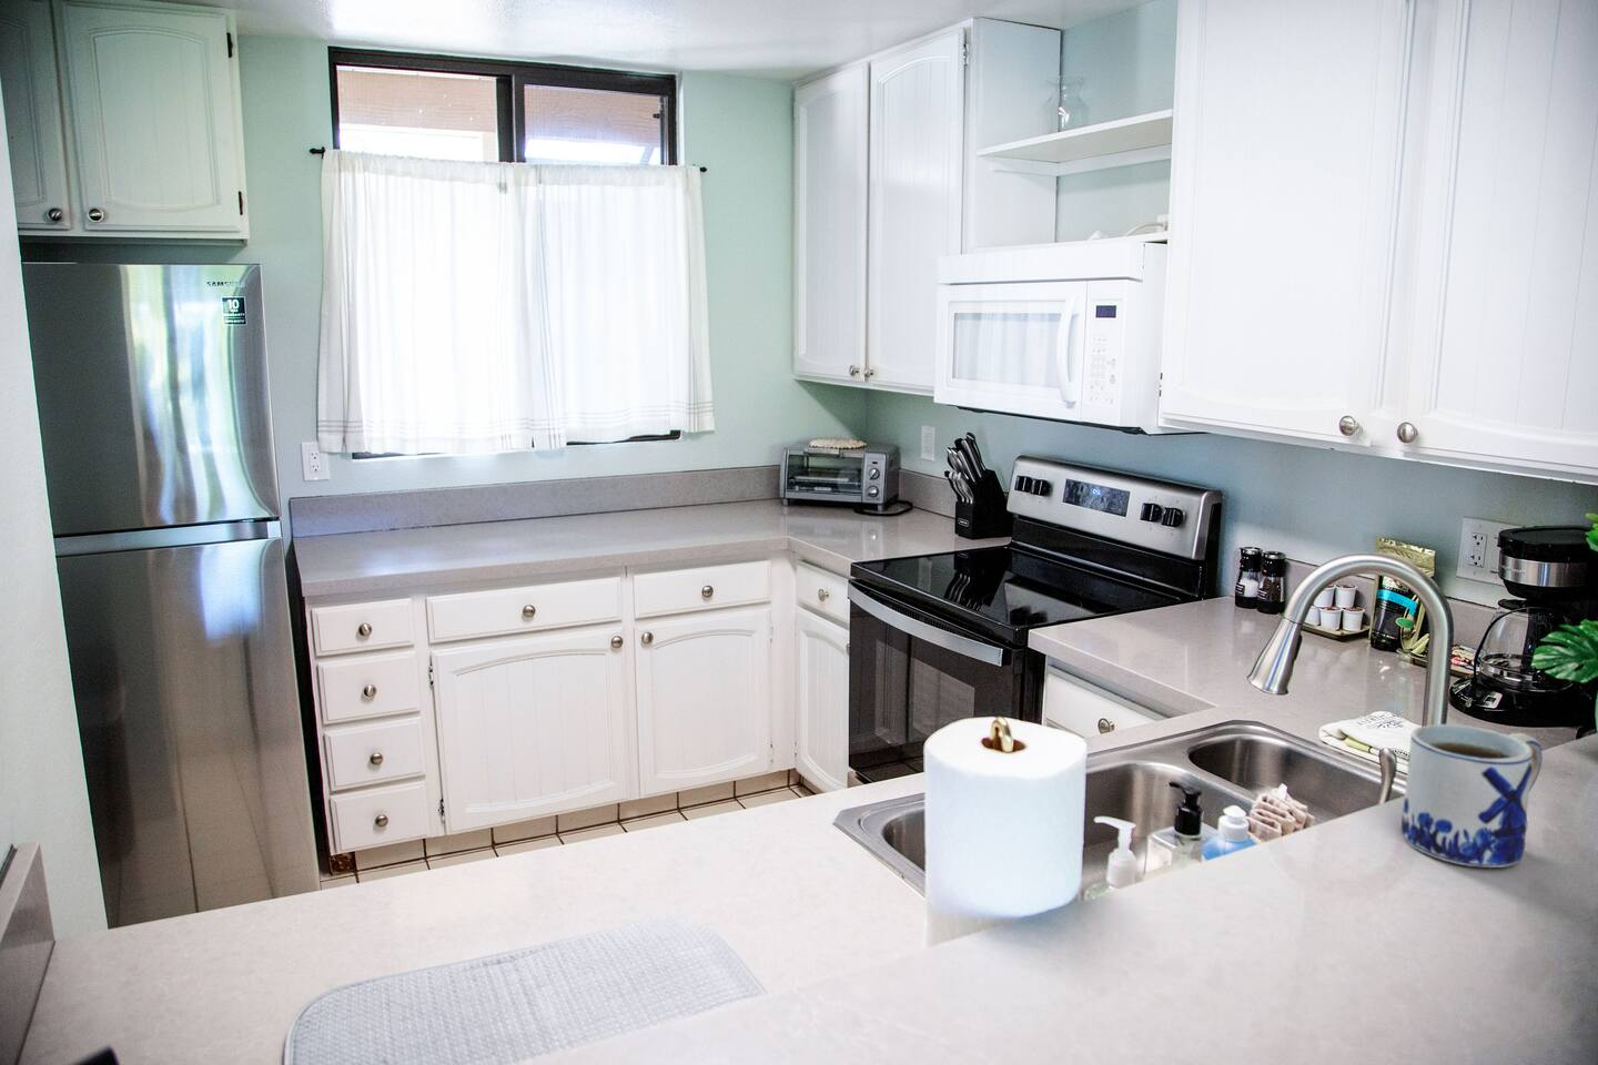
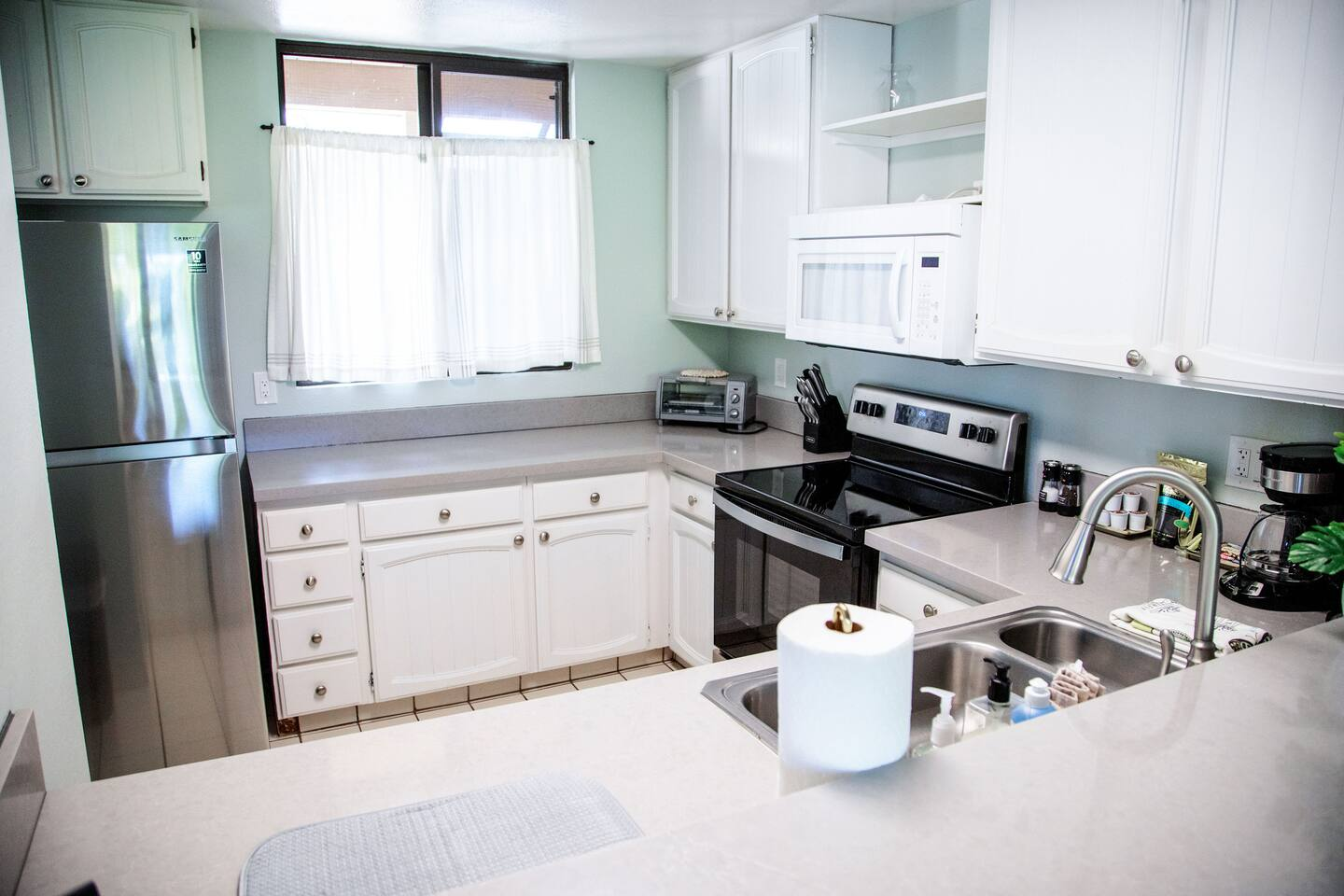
- mug [1401,724,1543,869]
